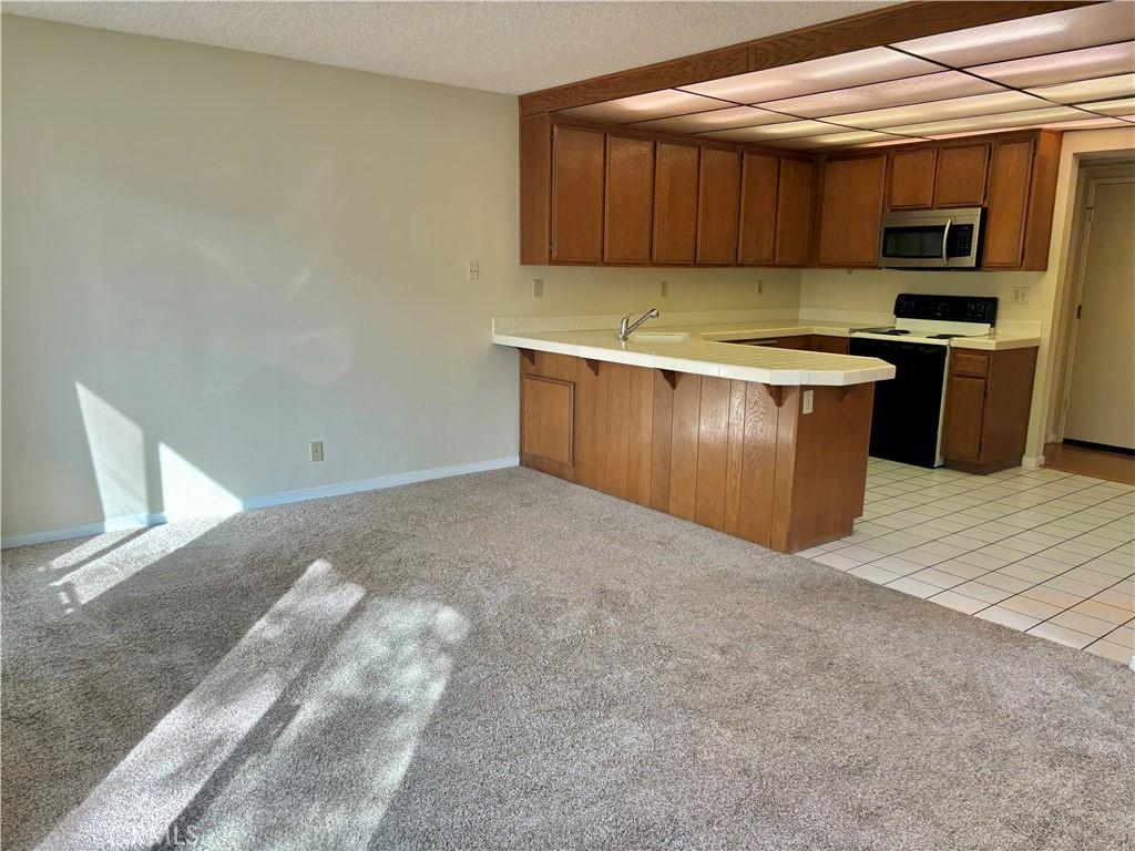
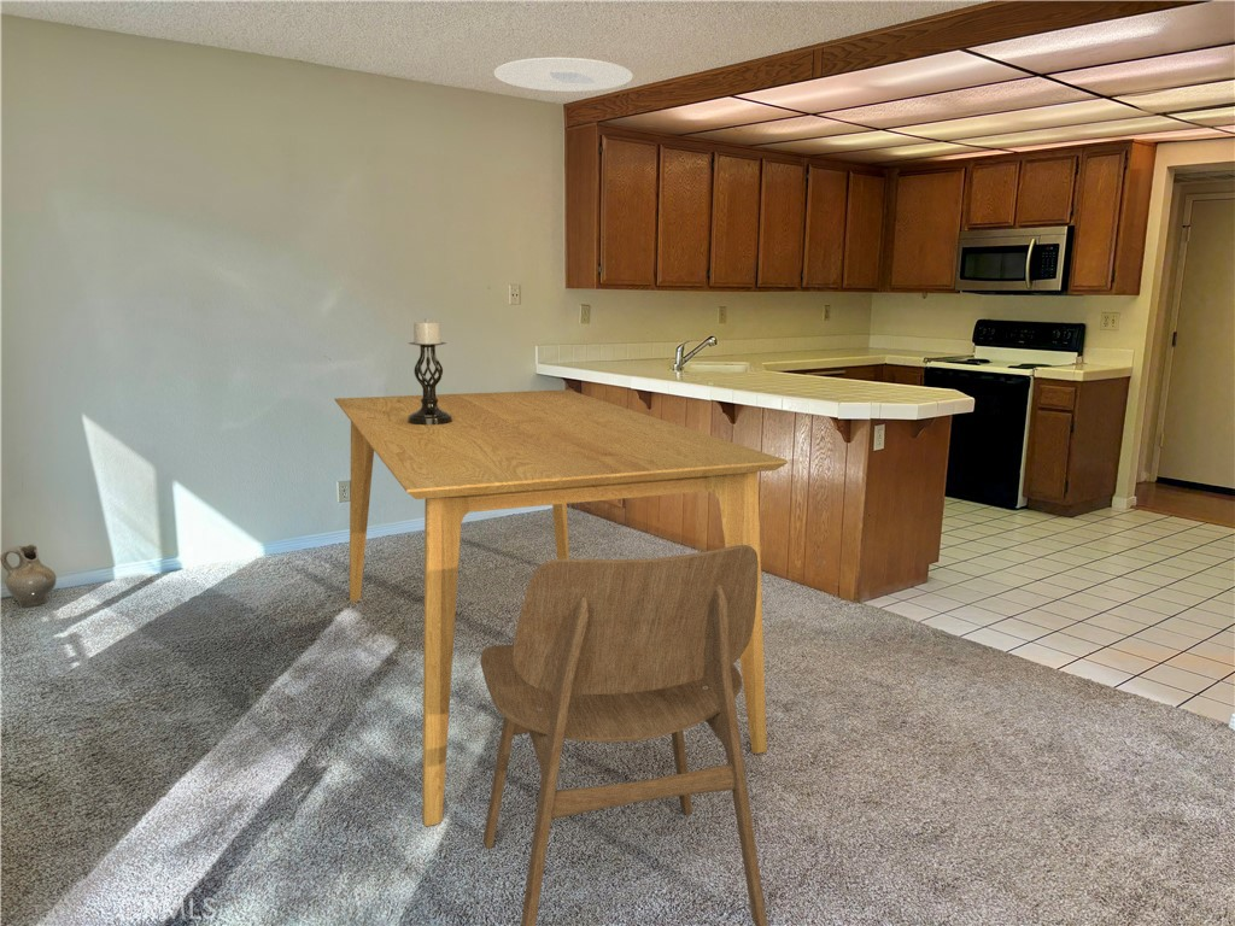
+ dining table [333,388,790,827]
+ ceramic jug [0,543,58,608]
+ candle holder [408,317,452,424]
+ dining chair [480,545,768,926]
+ ceiling light [493,57,634,93]
